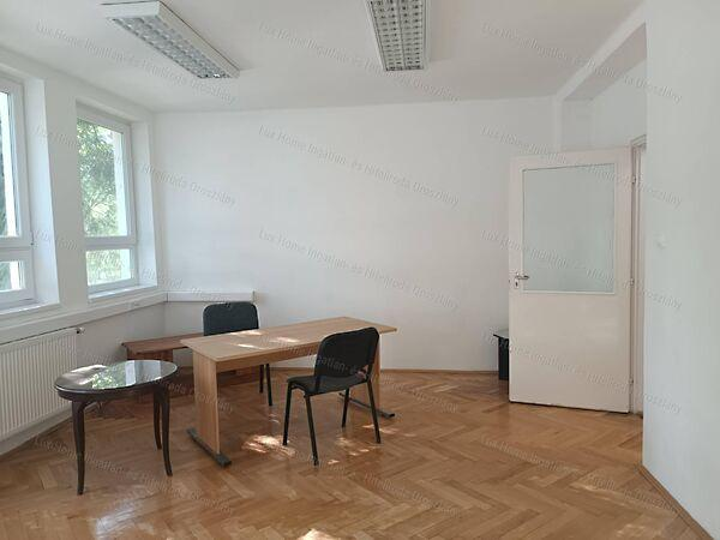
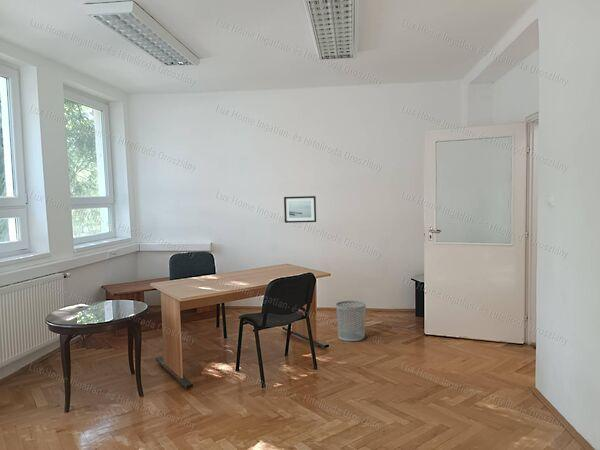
+ waste bin [335,300,366,342]
+ wall art [283,195,317,224]
